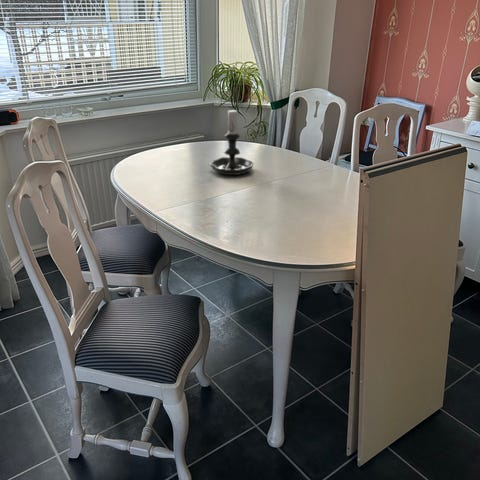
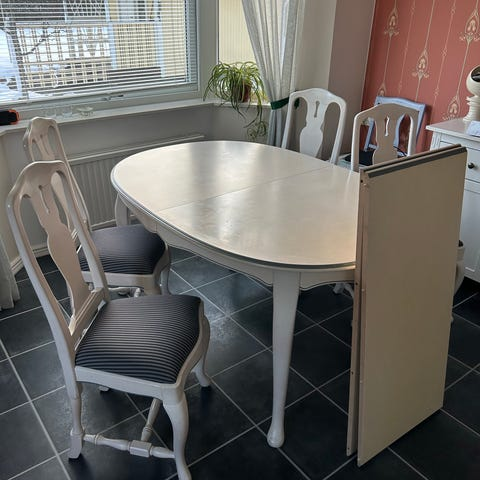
- candle holder [207,105,255,176]
